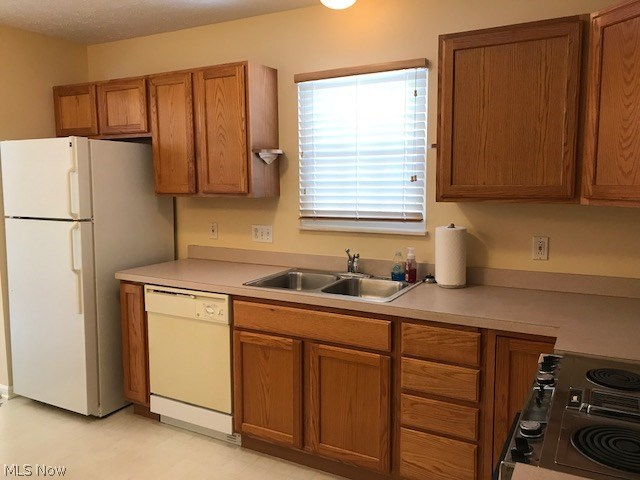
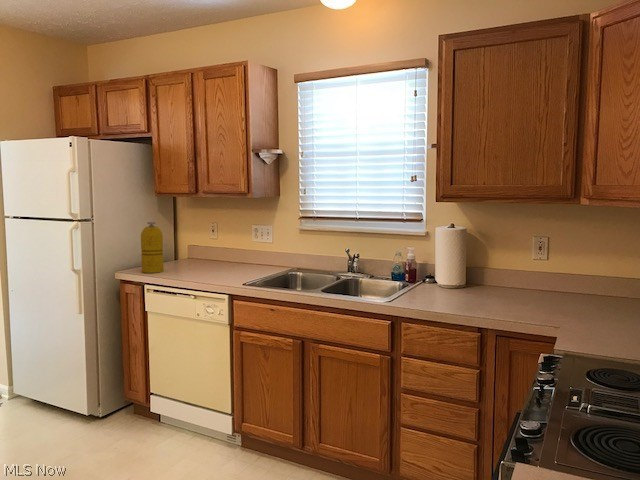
+ canister [140,221,165,274]
